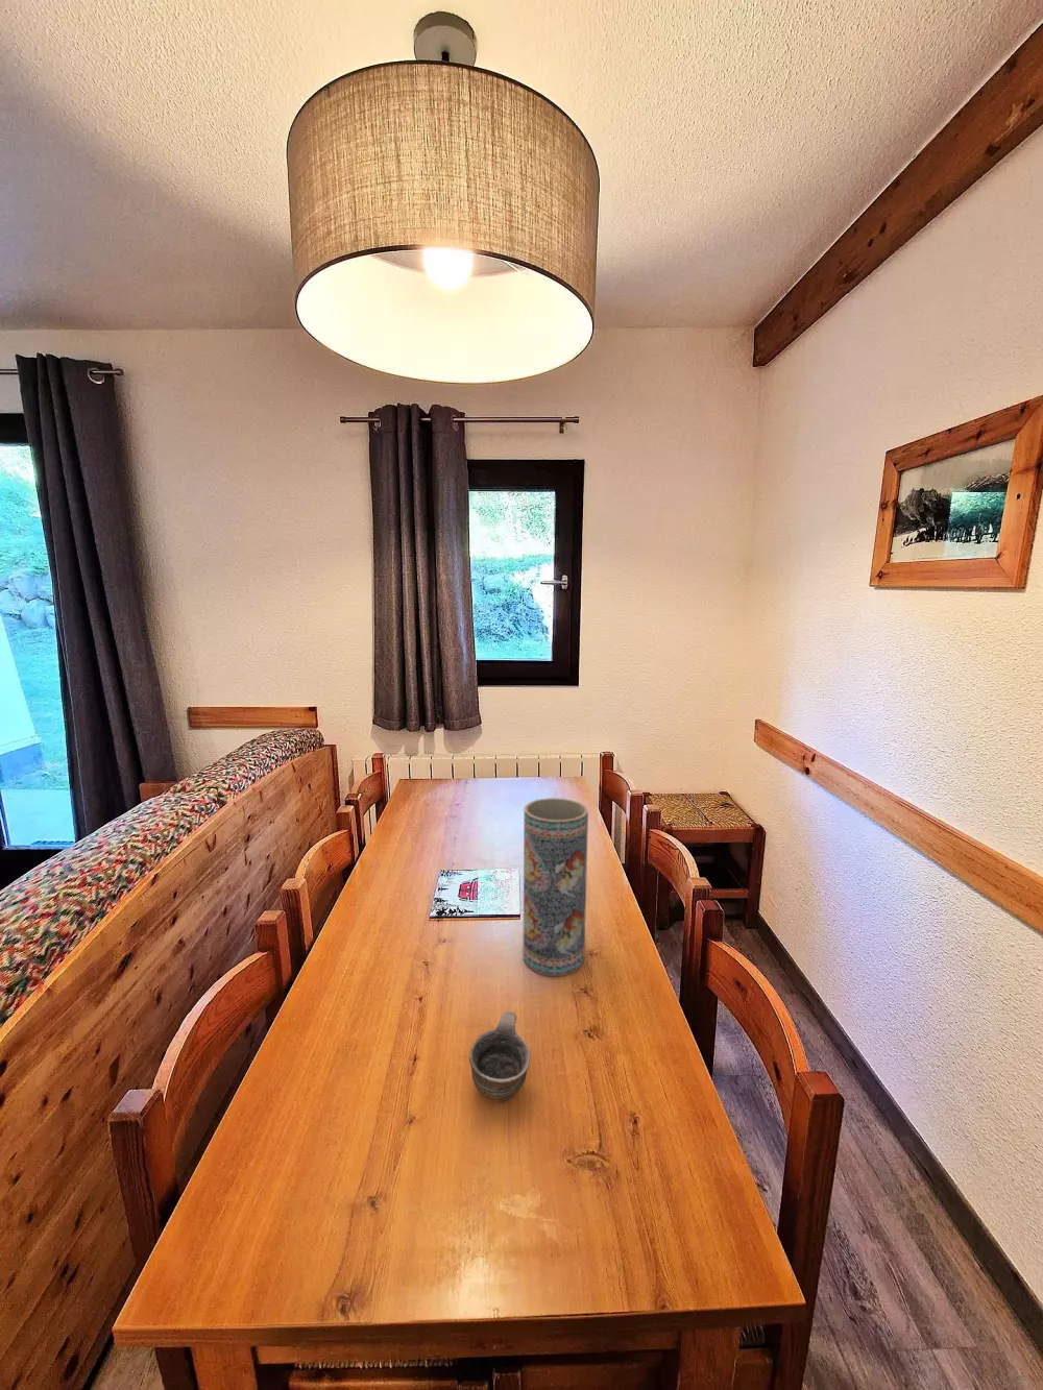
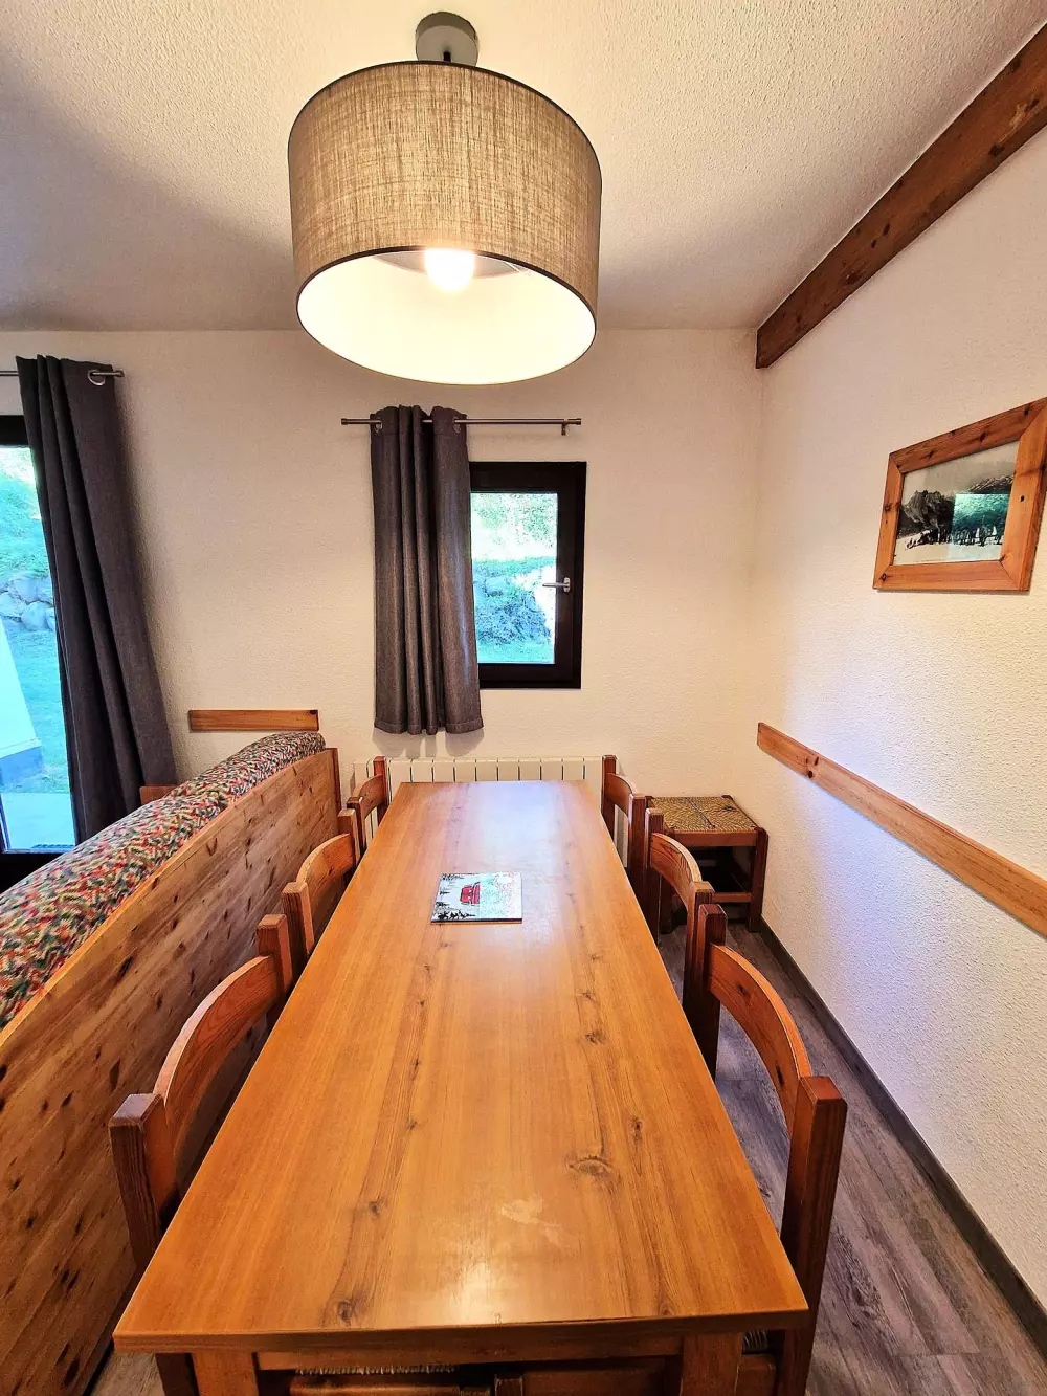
- vase [522,796,589,977]
- cup [468,1010,531,1103]
